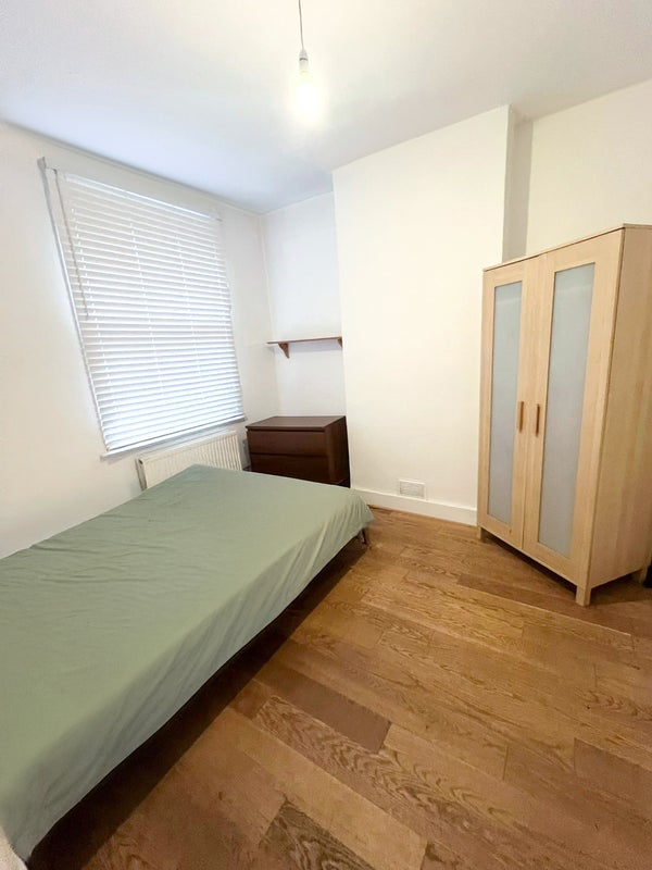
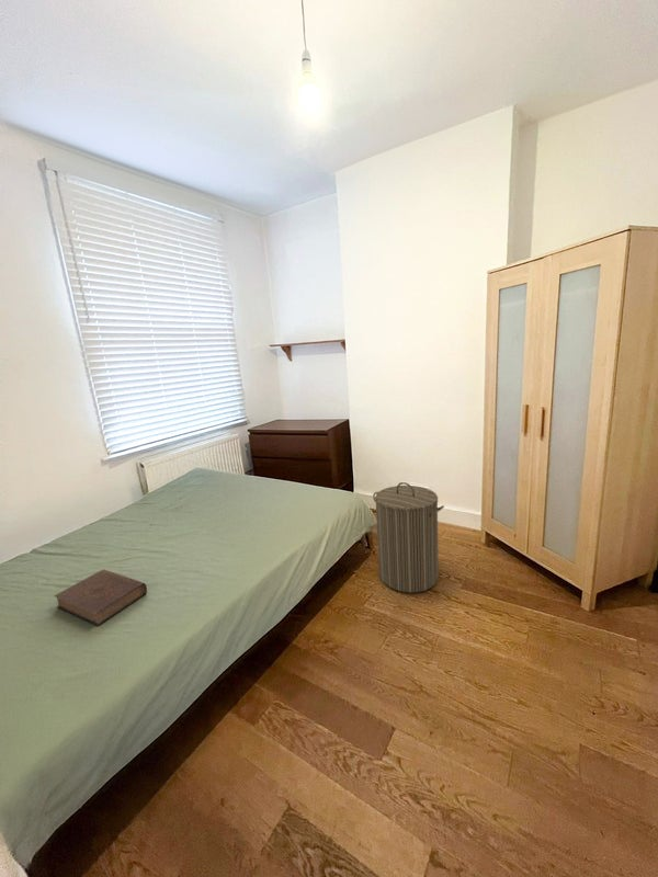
+ laundry hamper [372,481,445,594]
+ book [53,568,148,627]
